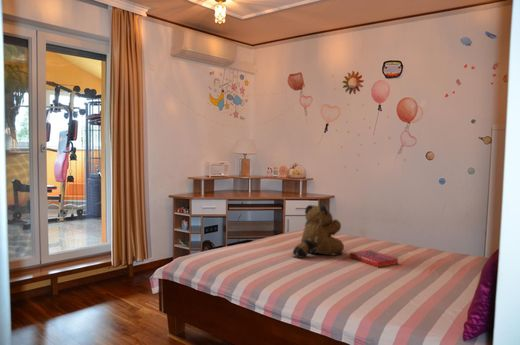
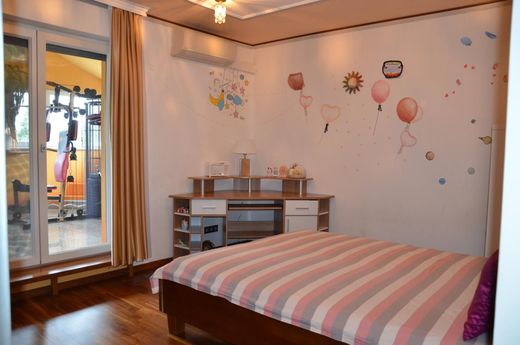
- teddy bear [292,204,345,259]
- hardback book [349,249,399,269]
